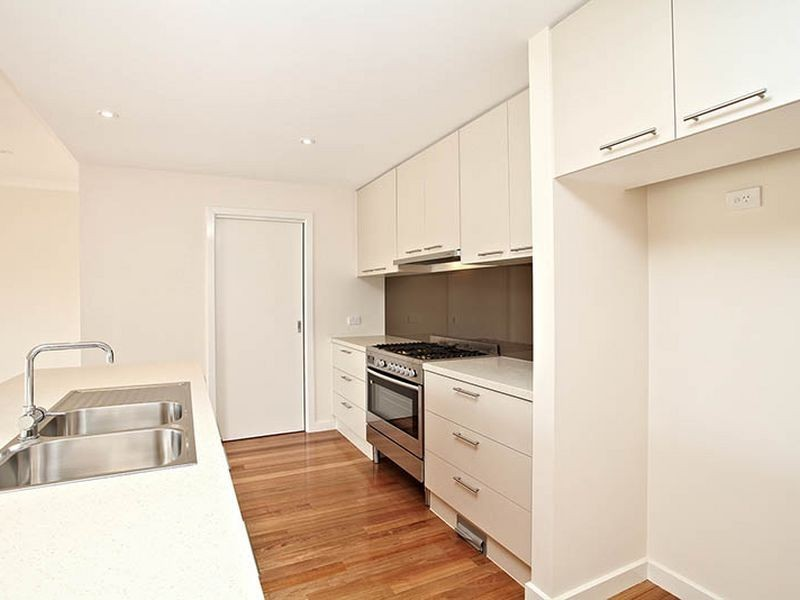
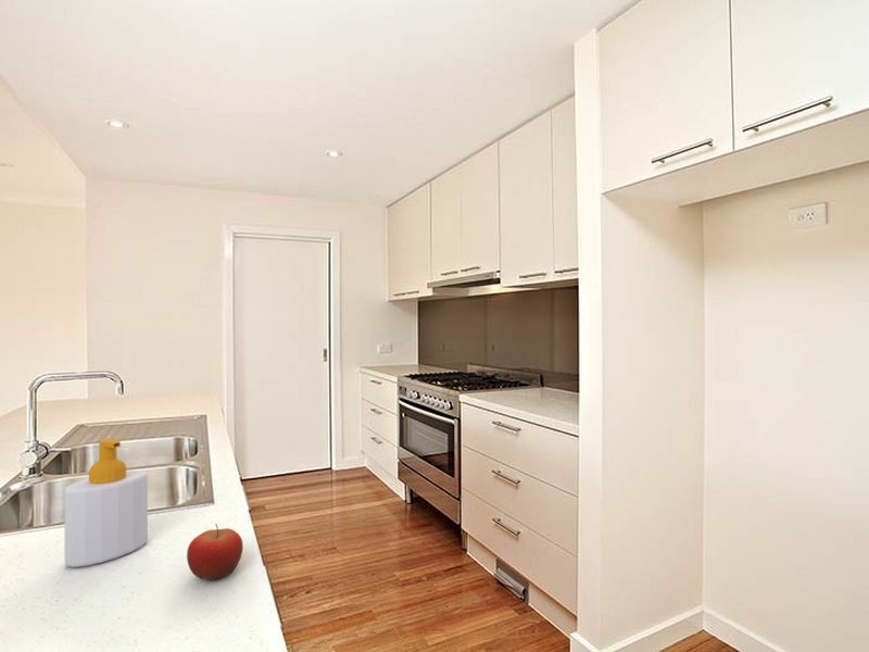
+ fruit [186,523,244,581]
+ soap bottle [63,438,149,568]
